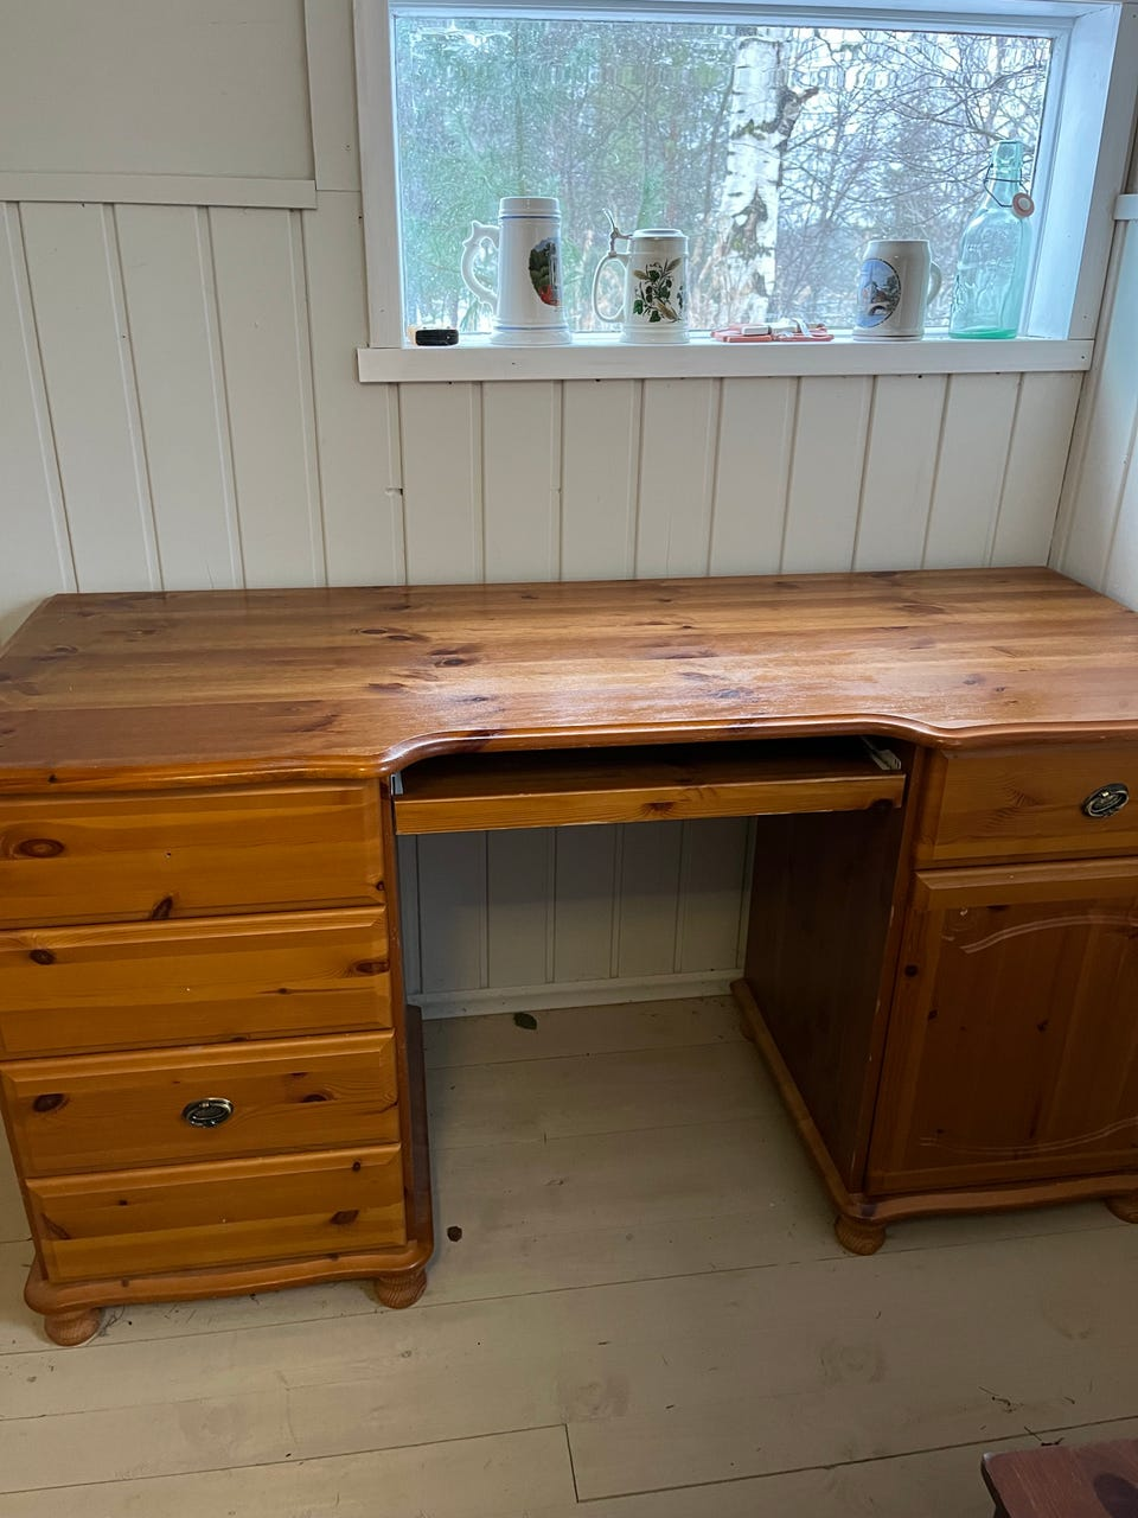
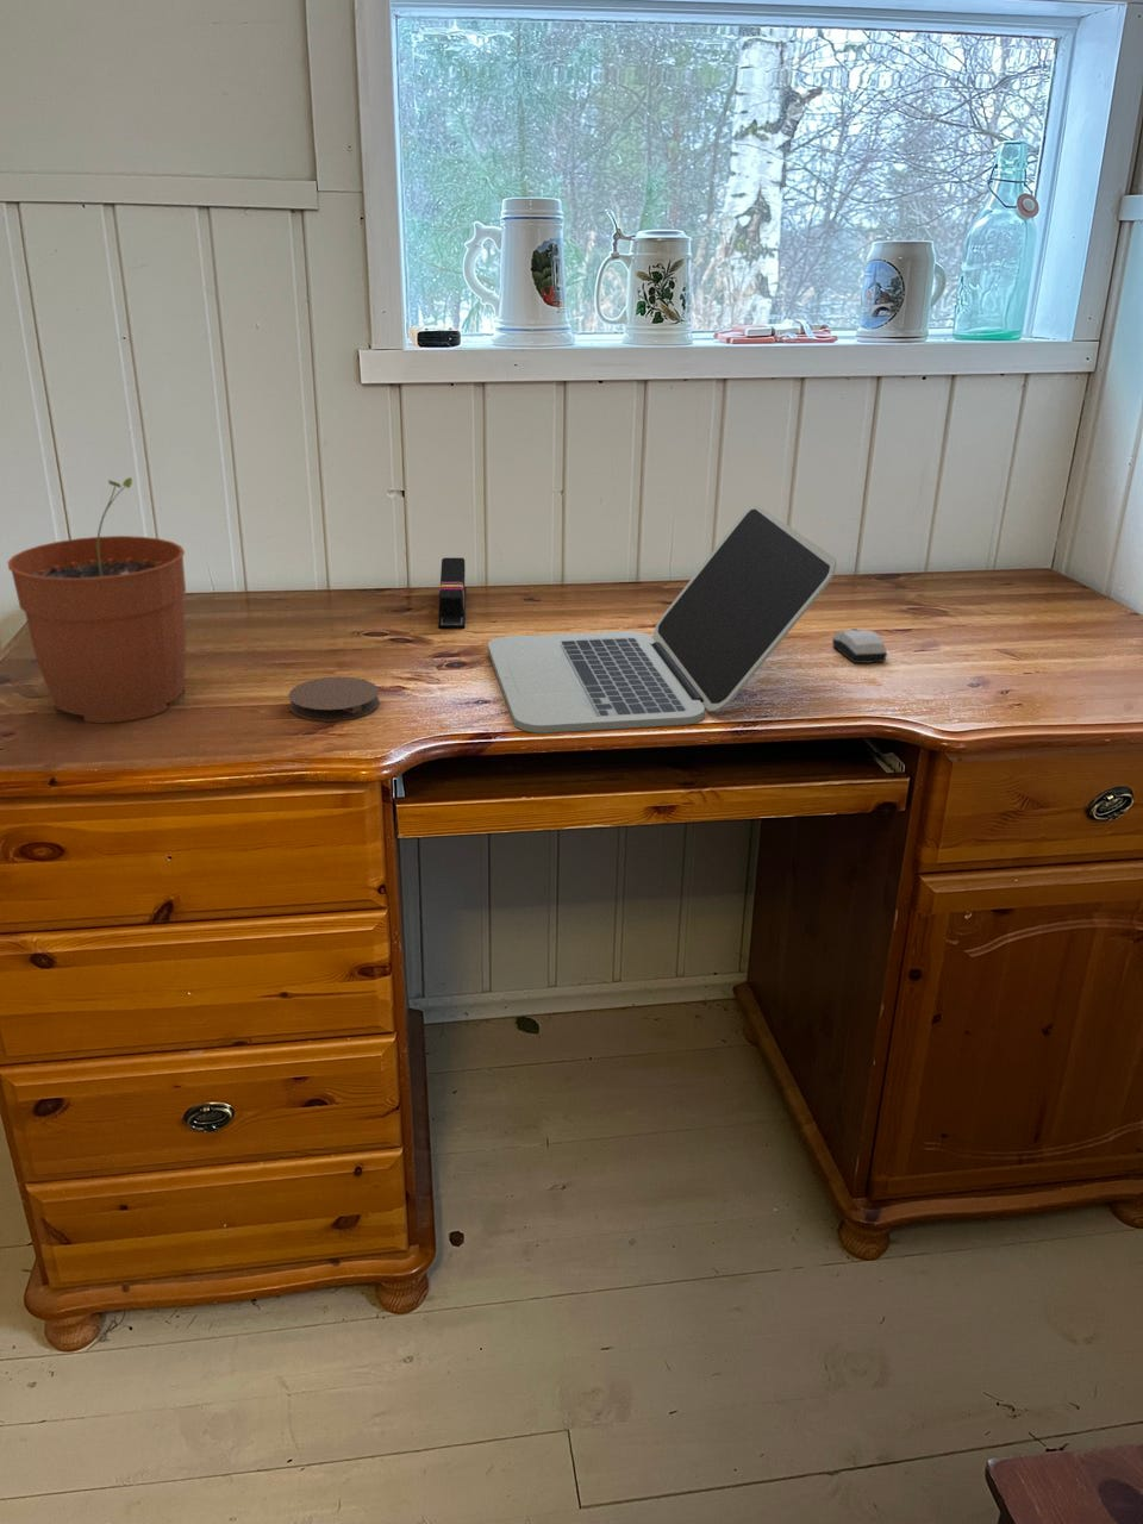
+ coaster [287,677,381,722]
+ plant pot [6,476,187,724]
+ laptop [487,505,837,734]
+ computer mouse [831,628,888,665]
+ stapler [437,557,467,630]
